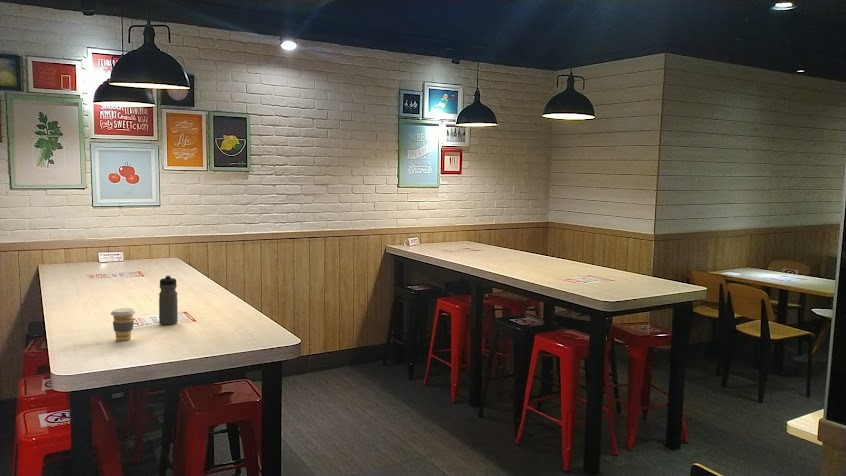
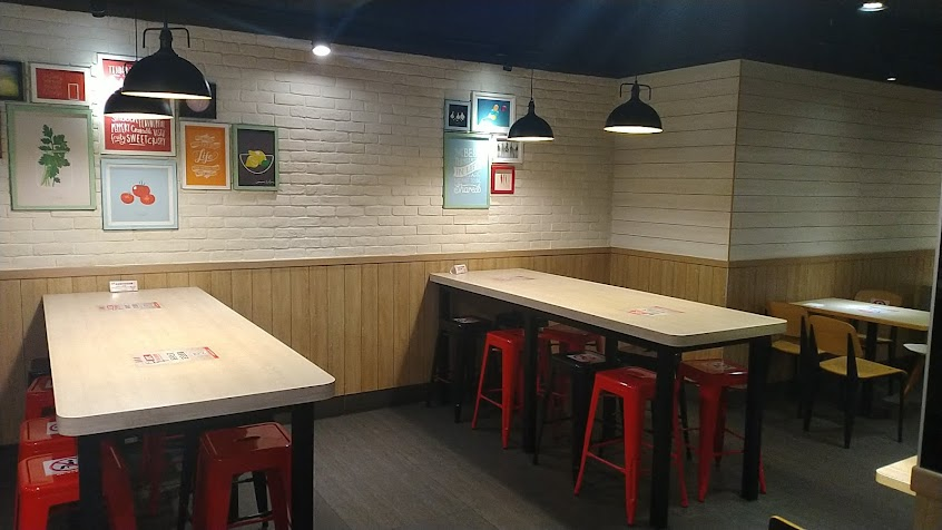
- coffee cup [110,307,136,342]
- water bottle [158,274,179,326]
